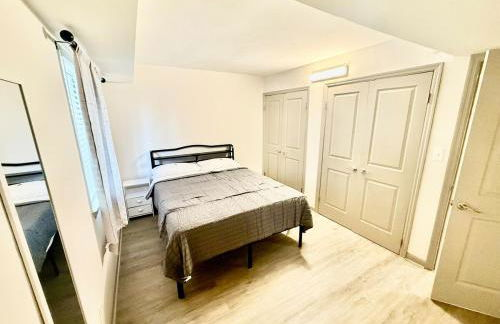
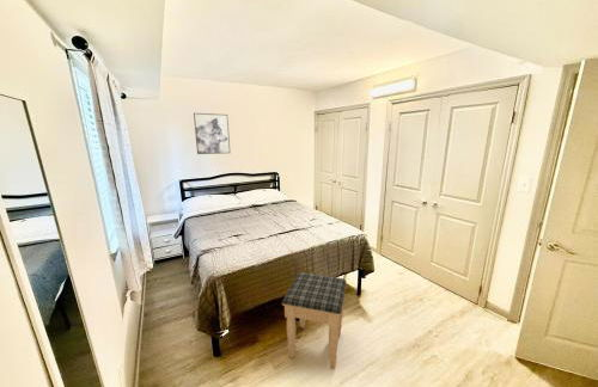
+ footstool [281,271,348,369]
+ wall art [193,112,231,155]
